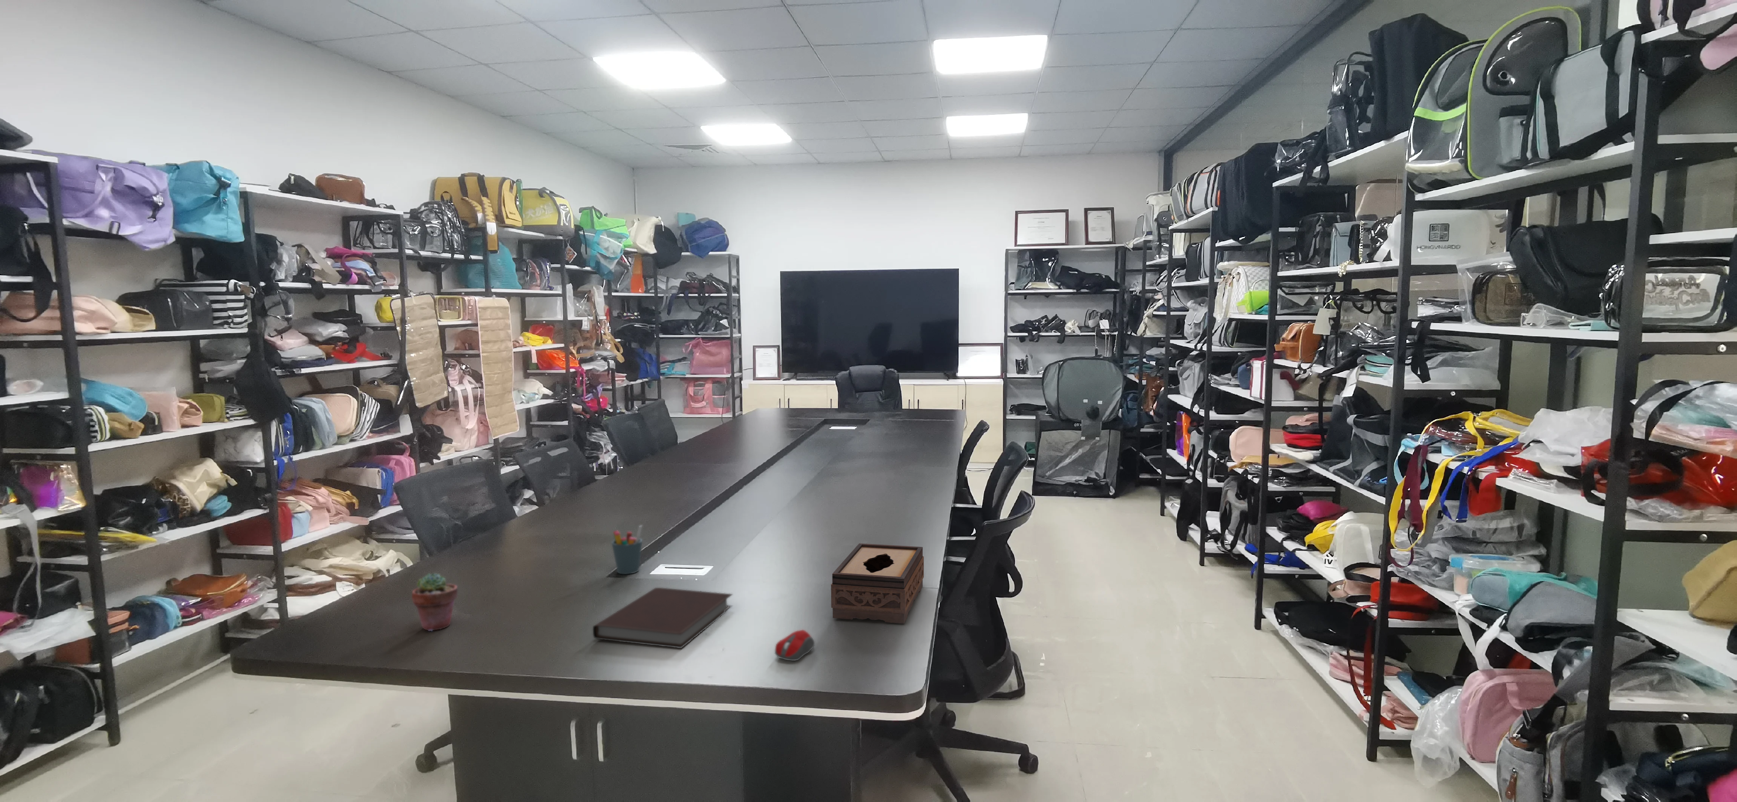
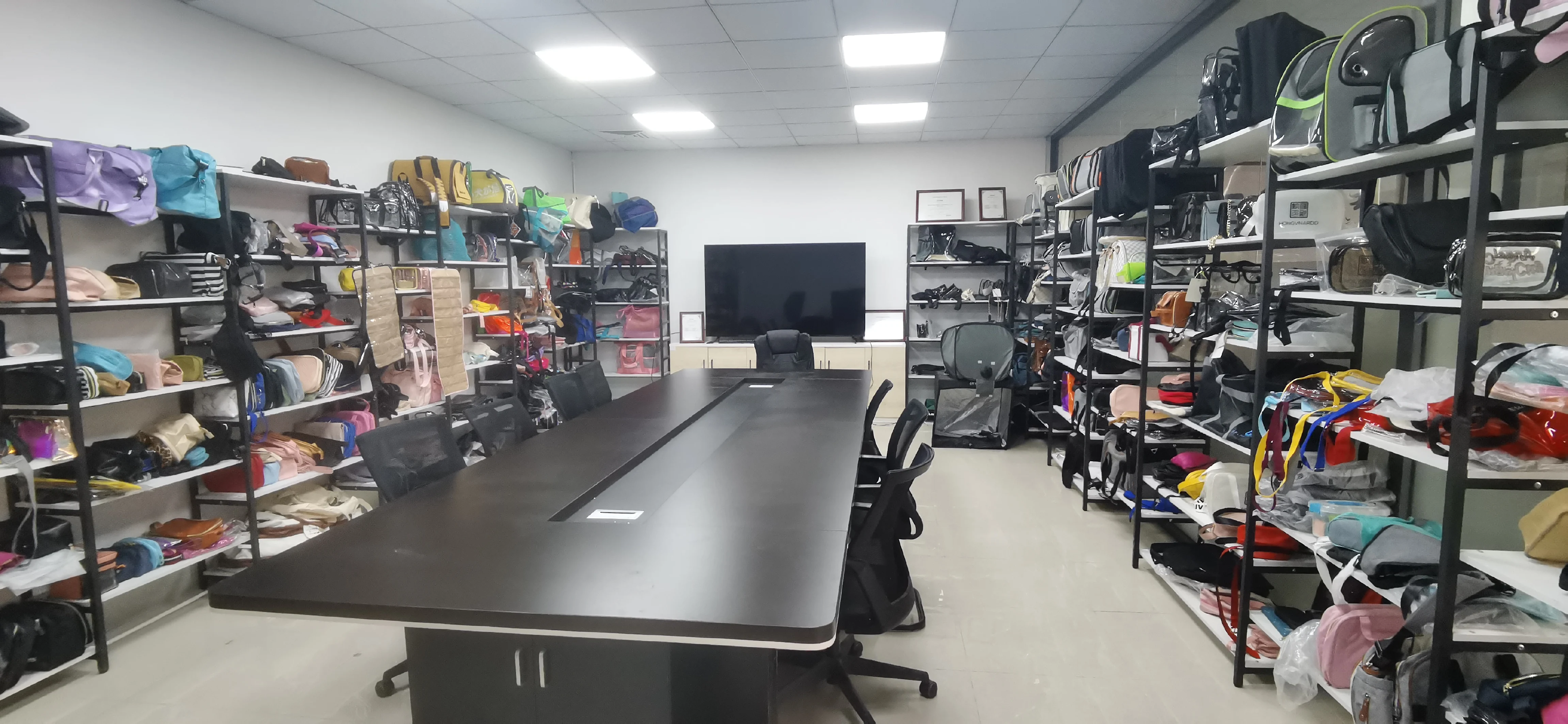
- tissue box [831,543,924,624]
- pen holder [611,525,643,575]
- notebook [593,587,733,648]
- computer mouse [774,629,815,661]
- potted succulent [411,573,458,631]
